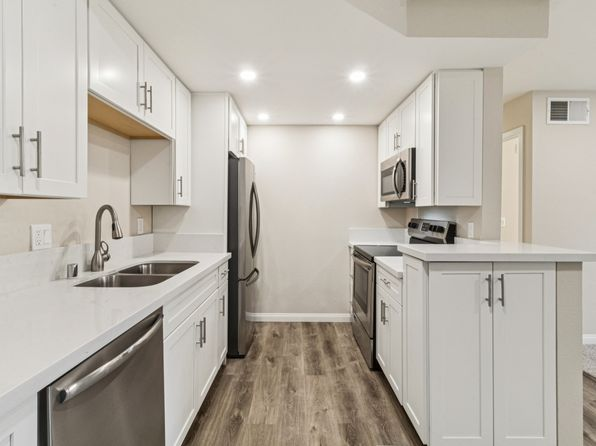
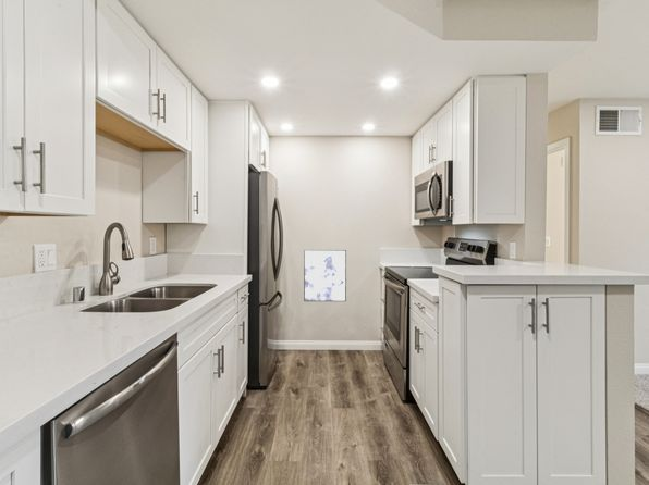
+ wall art [303,249,347,302]
